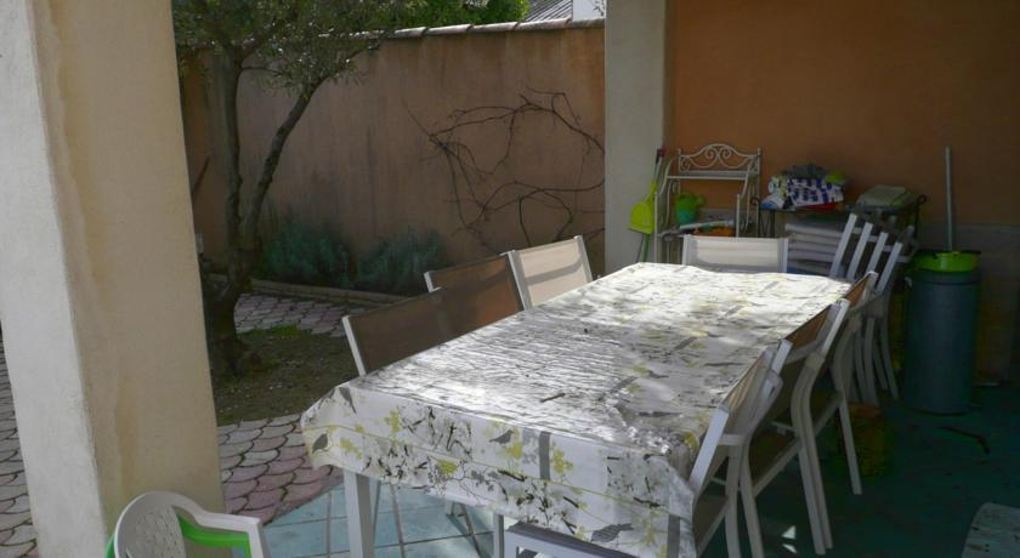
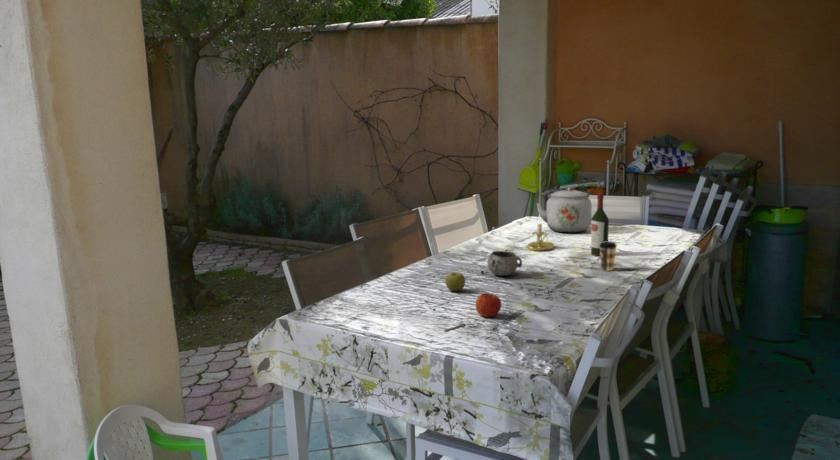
+ candle holder [524,214,555,252]
+ coffee cup [599,240,618,272]
+ apple [474,292,502,318]
+ apple [444,271,466,292]
+ decorative bowl [486,250,523,277]
+ kettle [536,186,593,233]
+ wine bottle [590,192,610,257]
